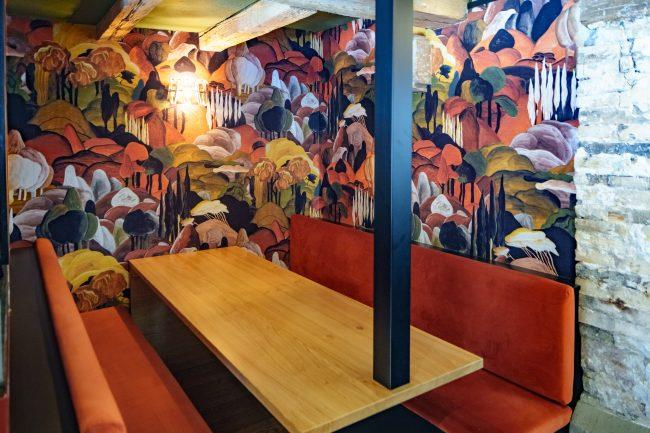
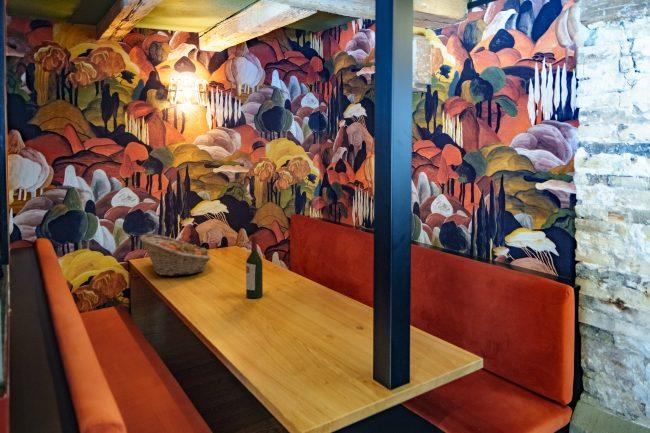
+ wine bottle [245,235,264,299]
+ fruit basket [139,233,212,277]
